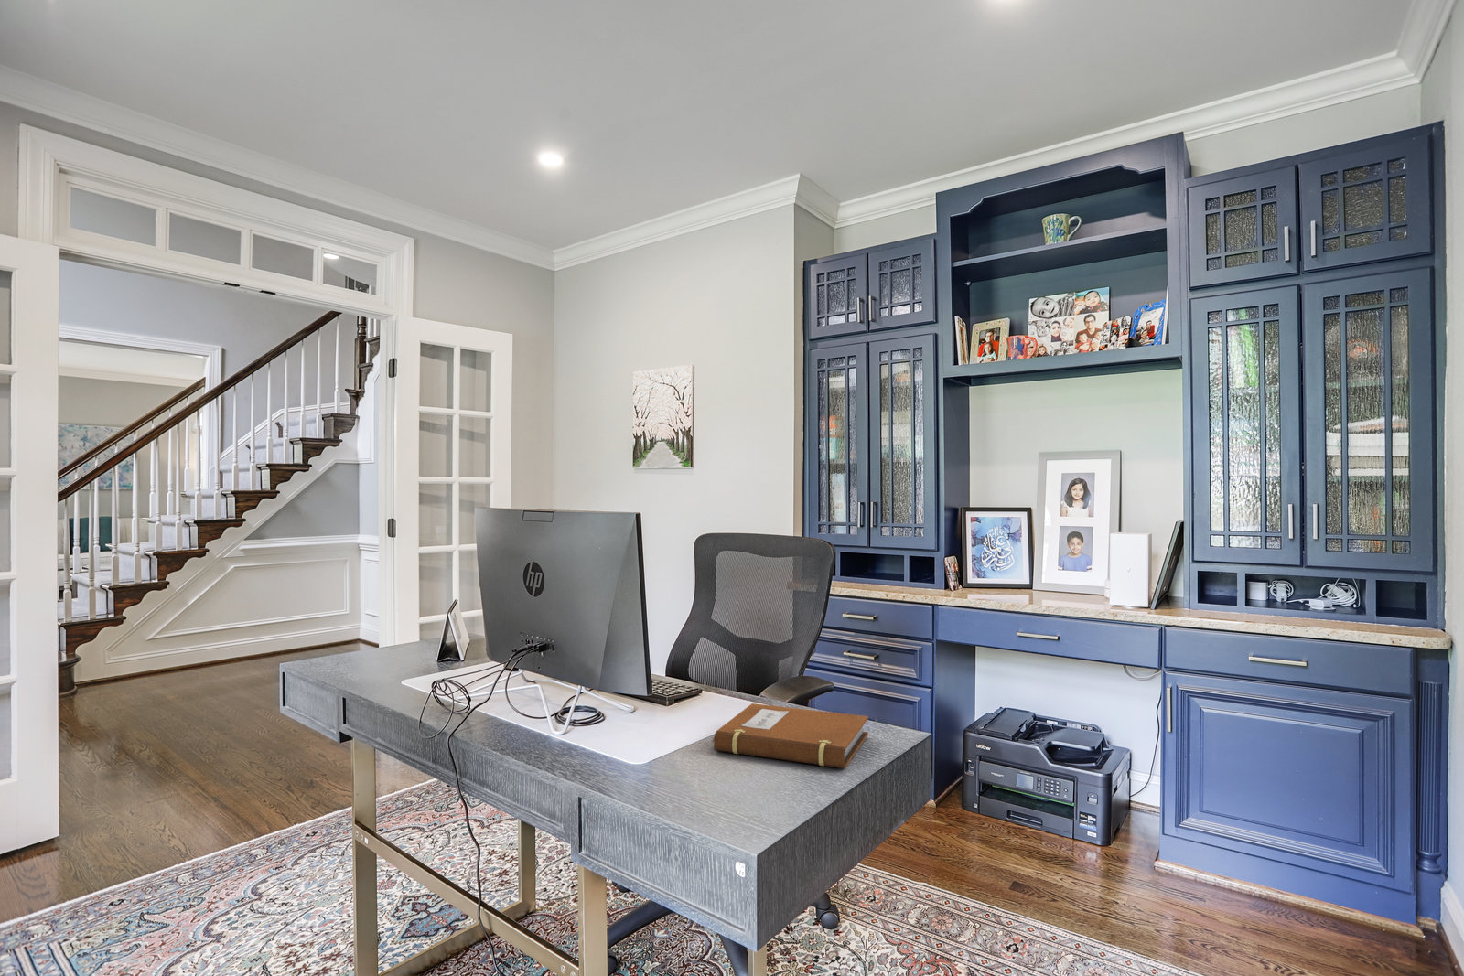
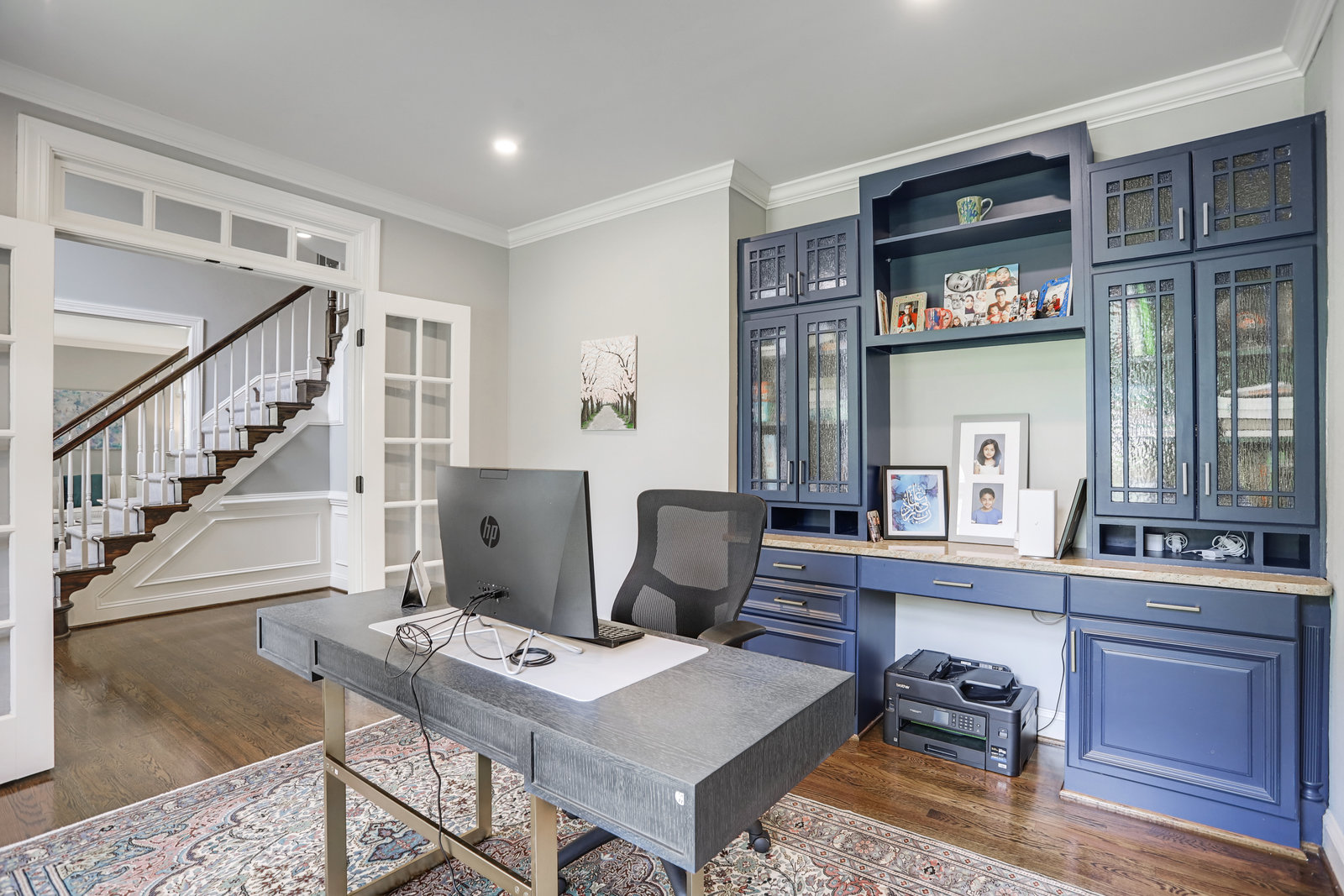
- notebook [711,703,869,769]
